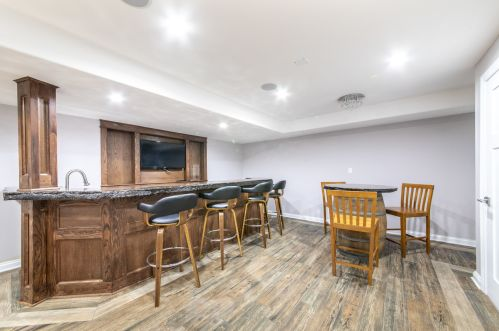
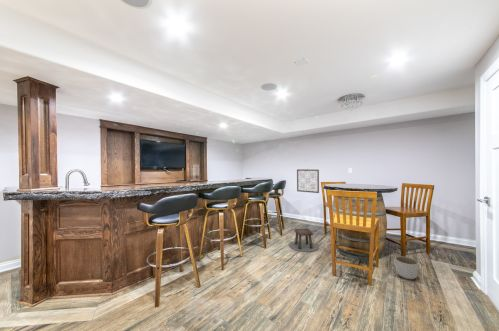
+ wall art [296,168,320,194]
+ stool [288,228,319,253]
+ planter [394,255,419,280]
